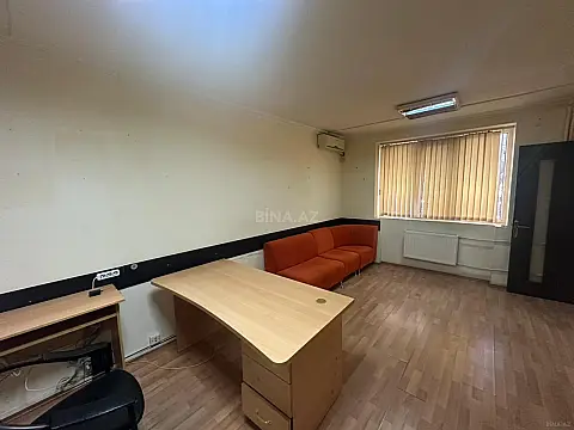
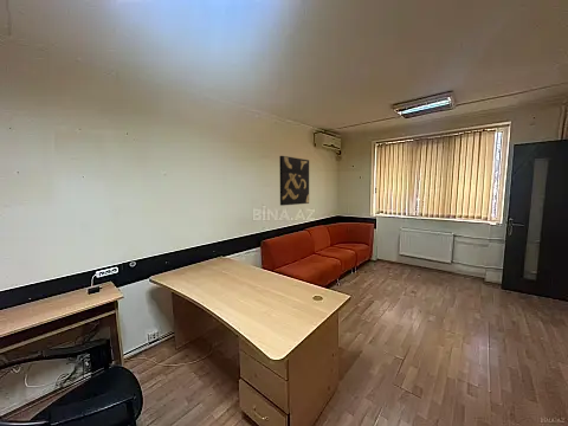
+ wall art [278,155,310,207]
